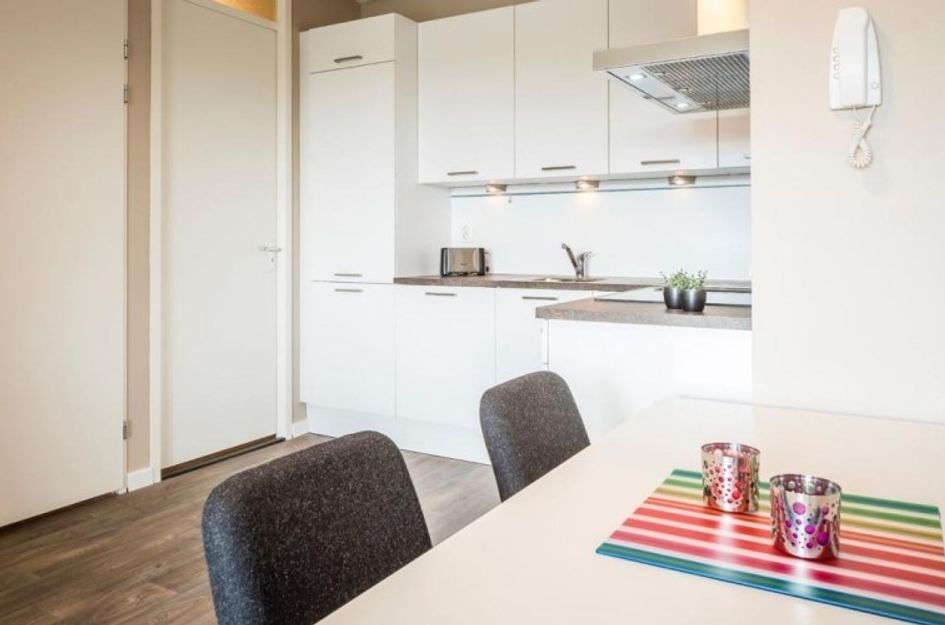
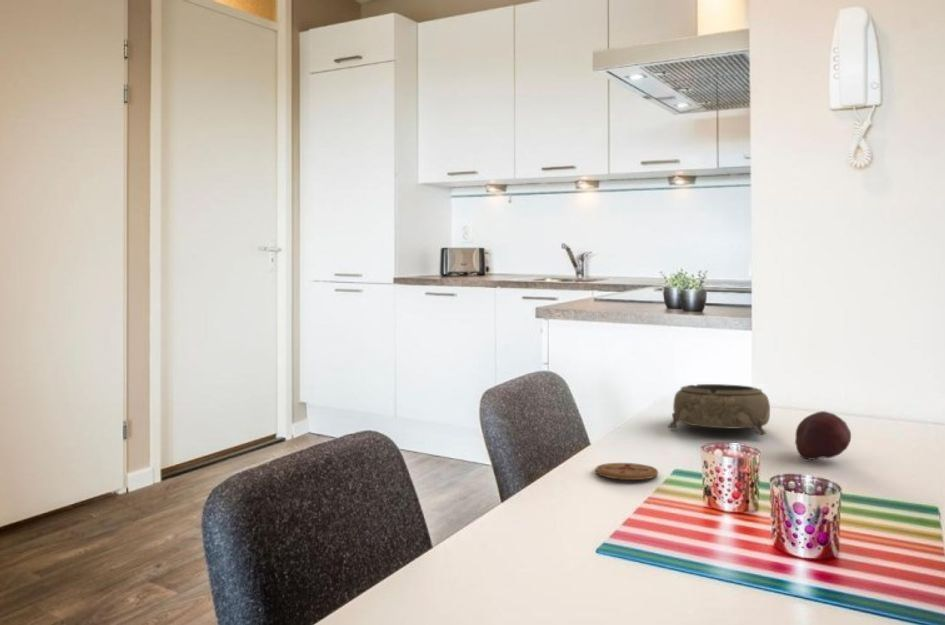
+ decorative bowl [667,383,771,436]
+ apple [794,410,852,461]
+ coaster [595,462,659,481]
